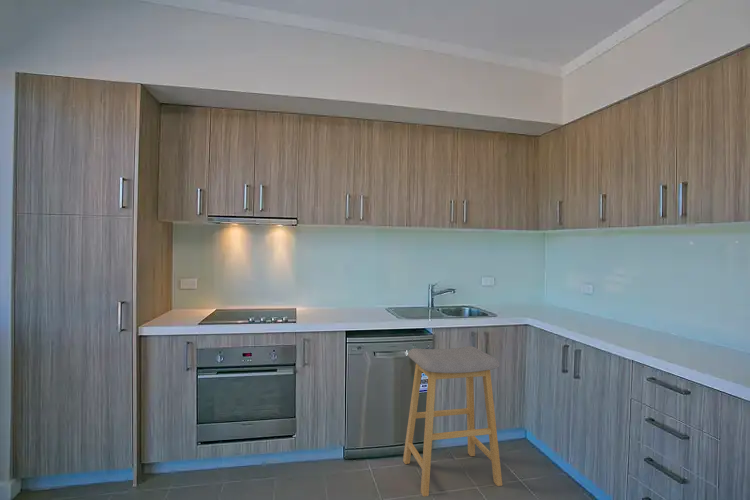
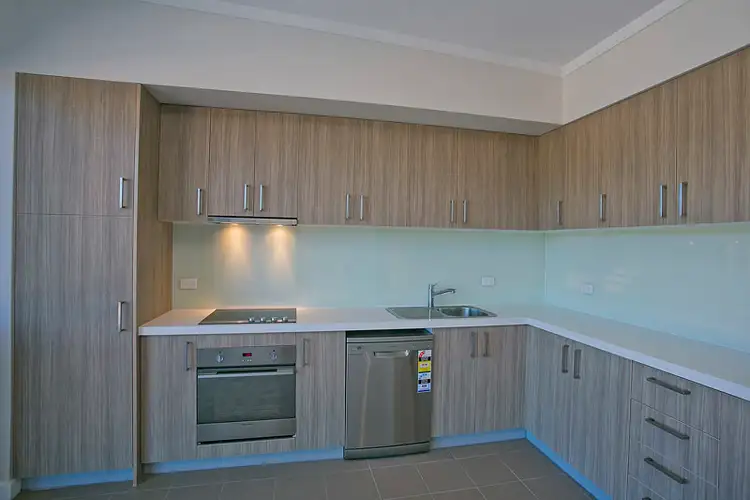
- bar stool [402,345,503,497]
